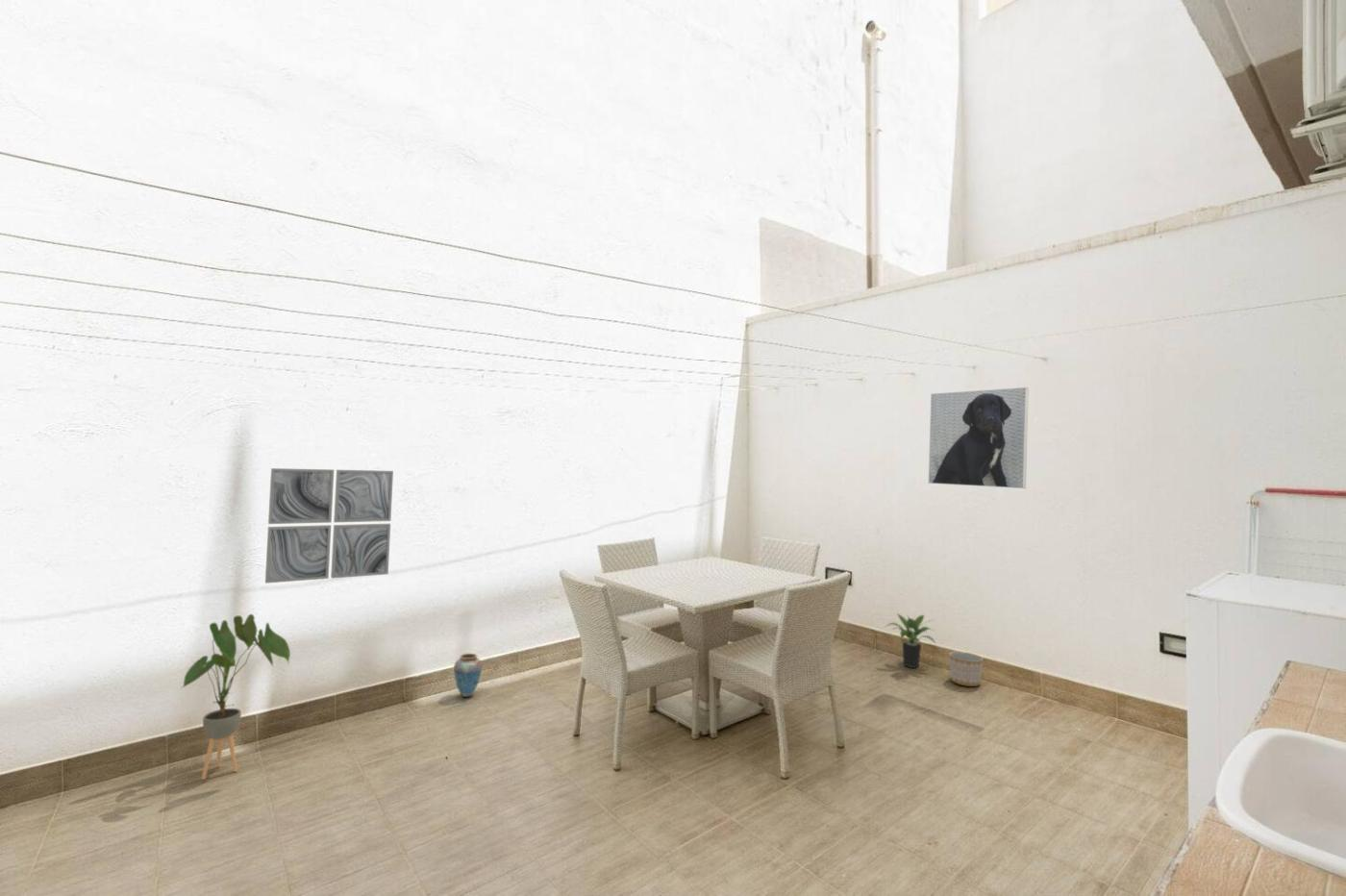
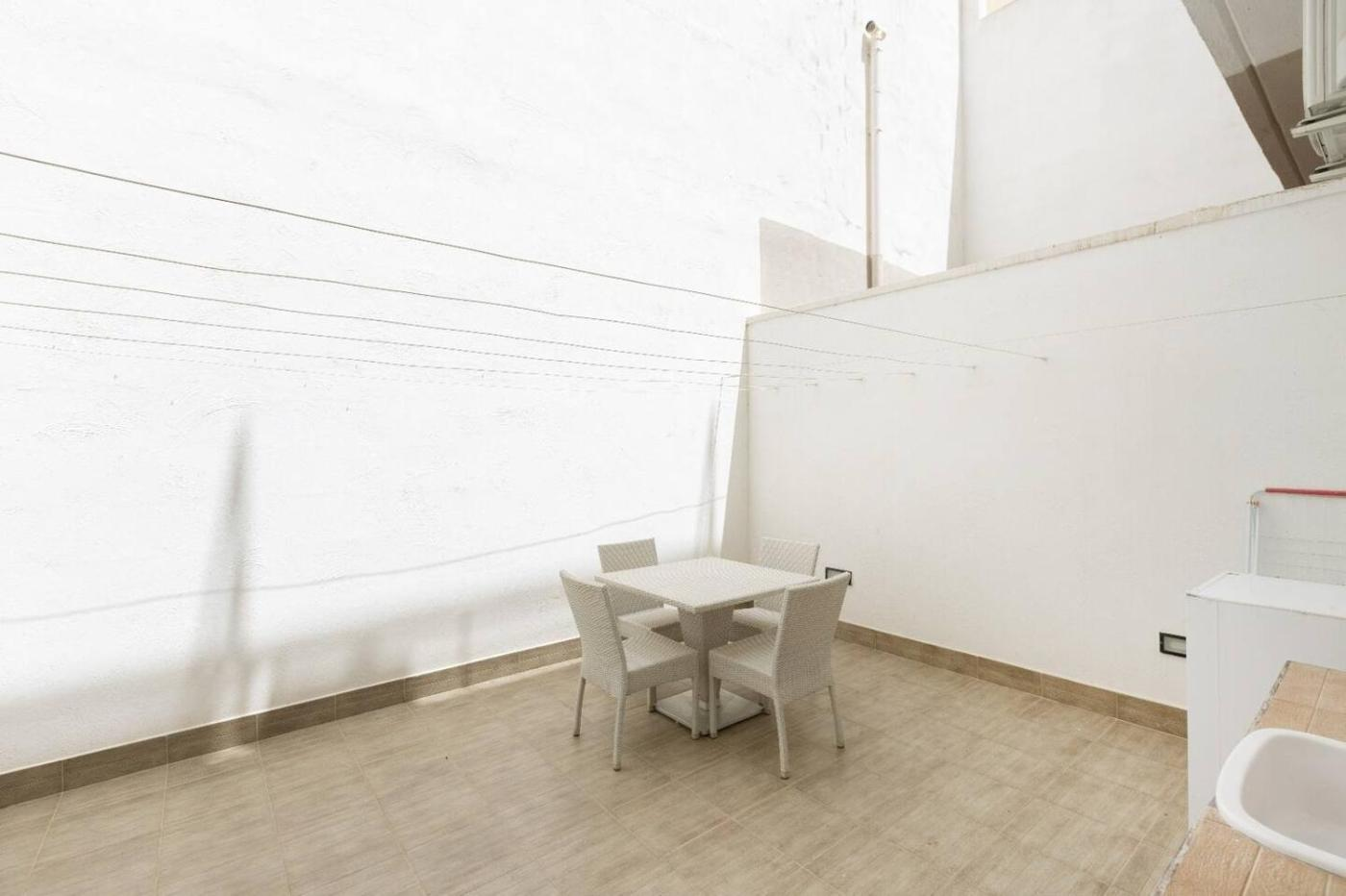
- vase [453,653,483,698]
- wall art [264,467,394,585]
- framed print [928,386,1030,489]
- house plant [181,613,291,781]
- planter [948,651,984,687]
- potted plant [885,612,936,669]
